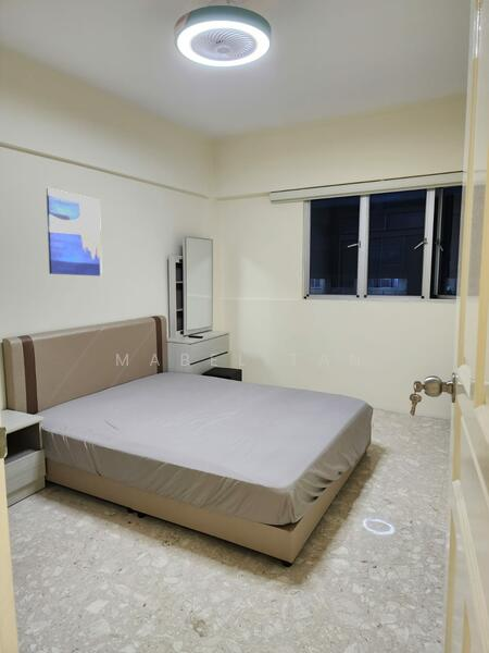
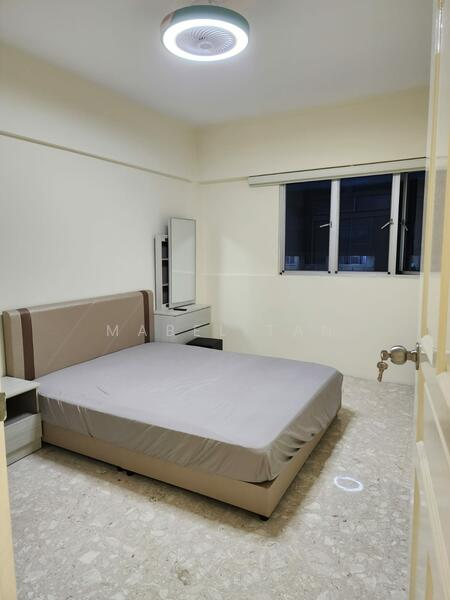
- wall art [46,187,103,276]
